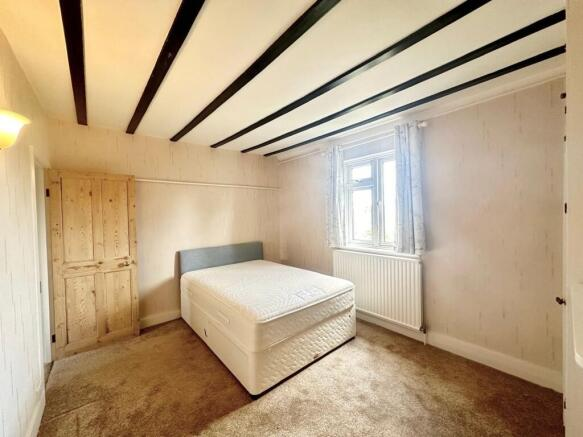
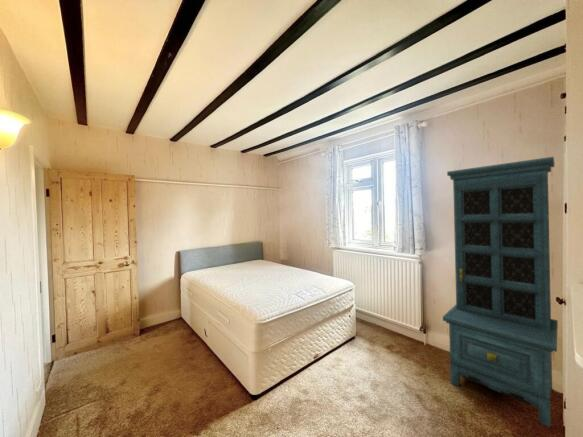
+ cabinet [442,156,559,428]
